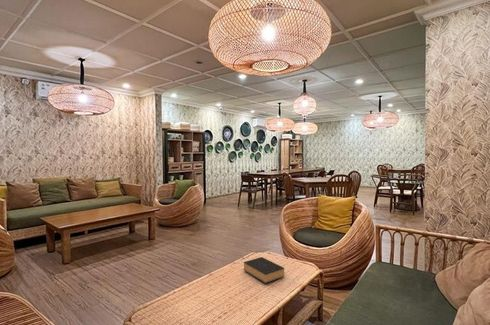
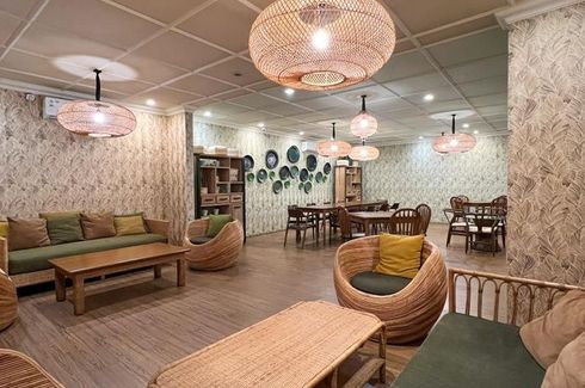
- book [243,256,285,284]
